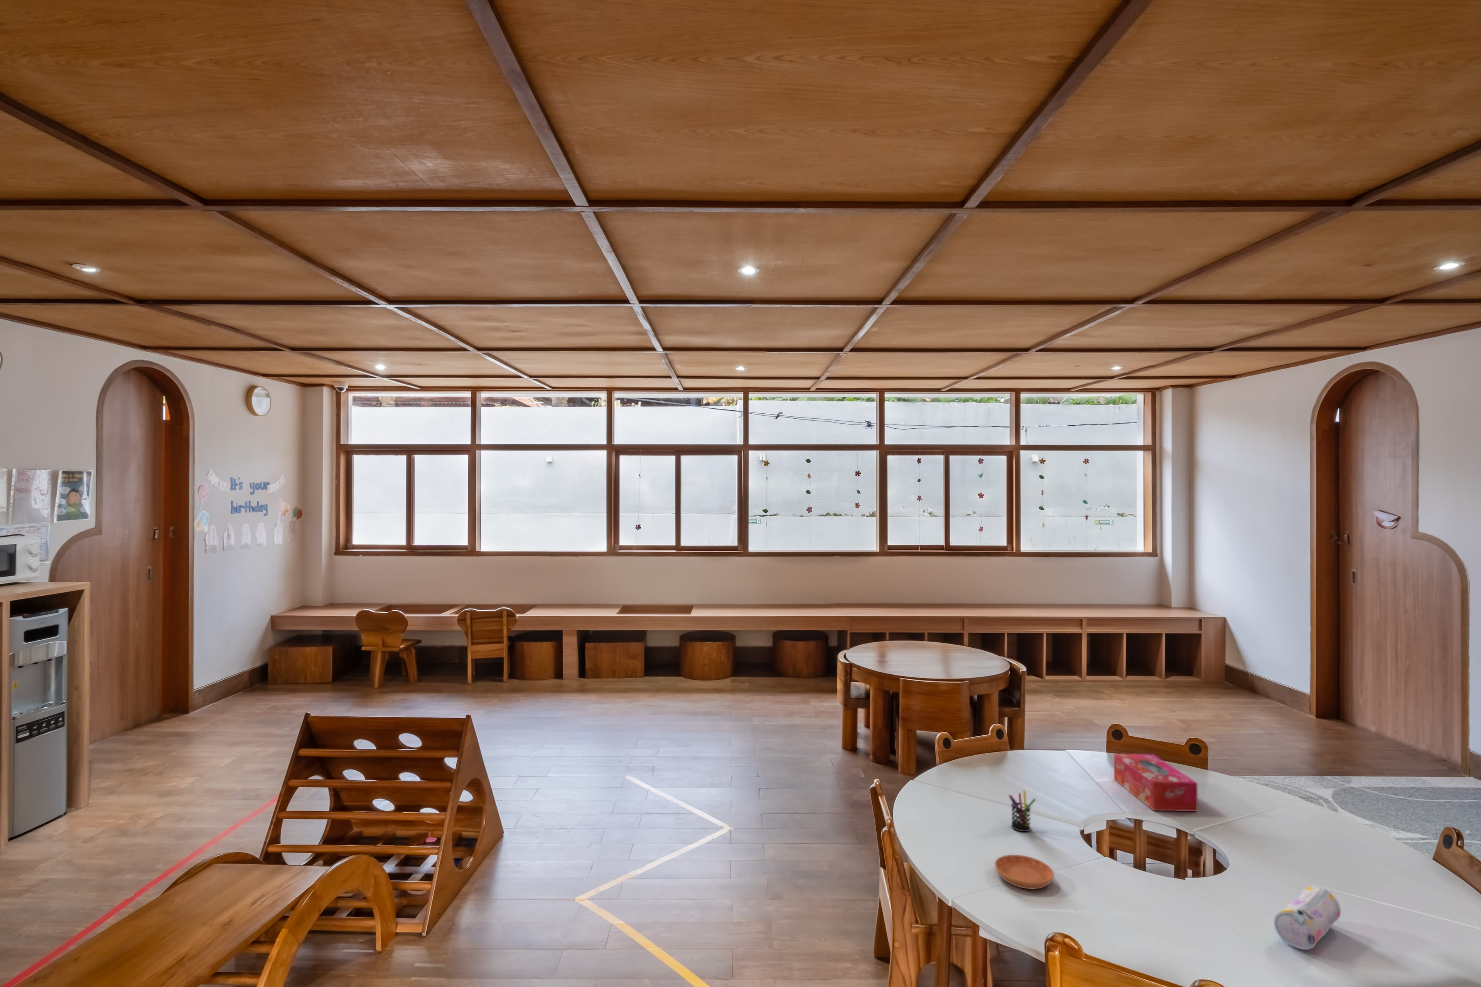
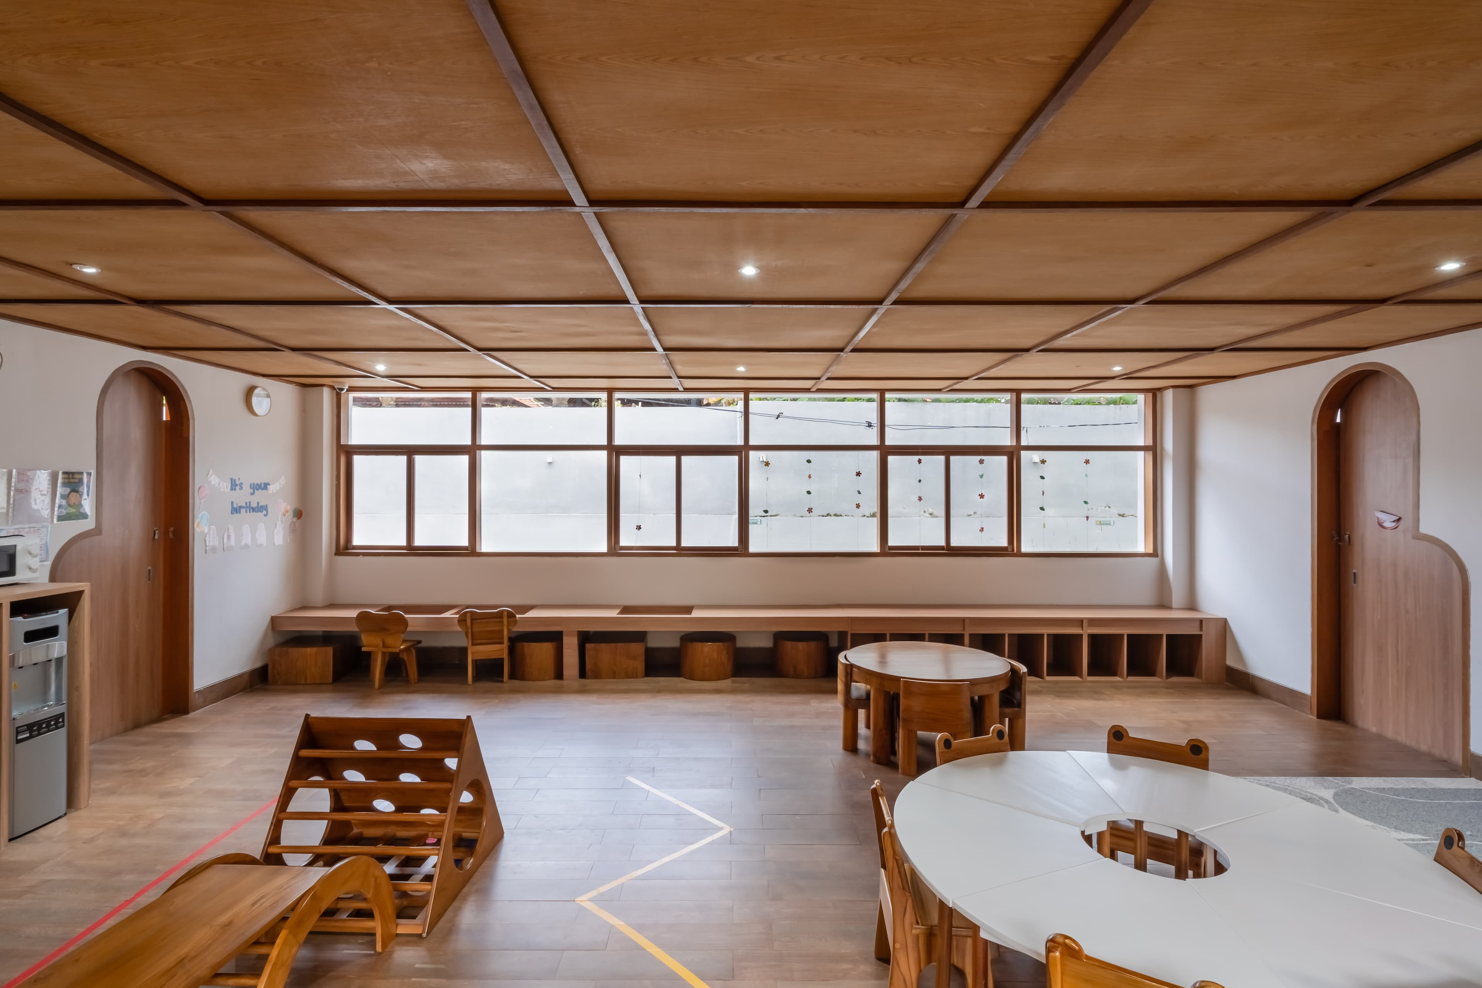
- saucer [994,855,1055,889]
- tissue box [1113,753,1198,812]
- pencil case [1274,886,1341,950]
- pen holder [1008,790,1036,832]
